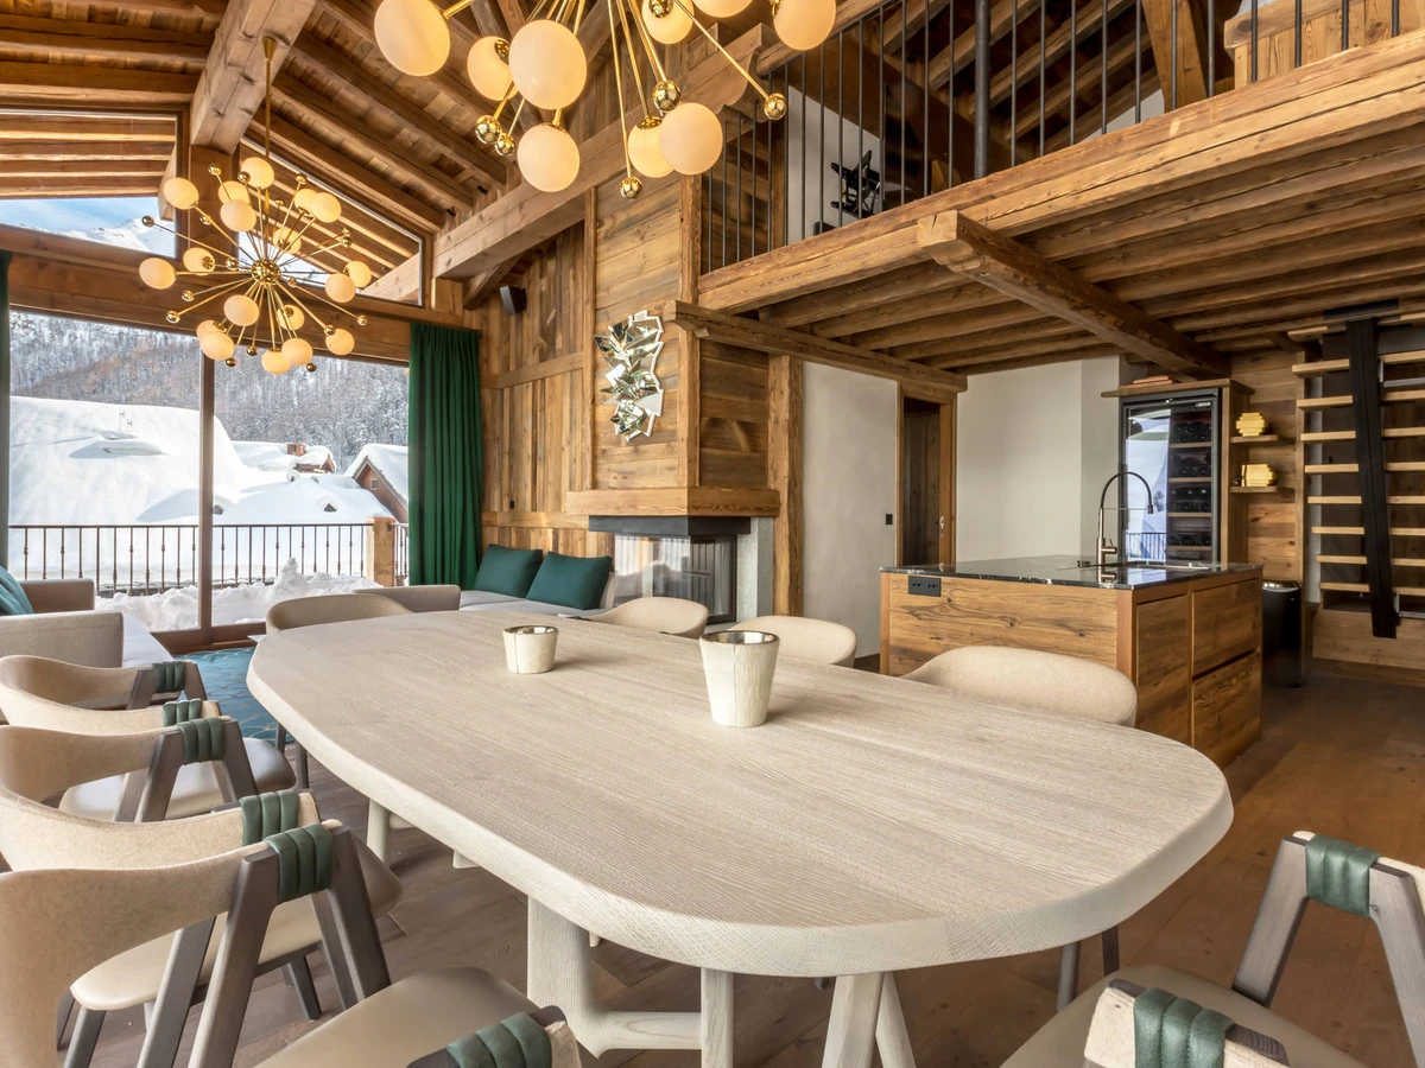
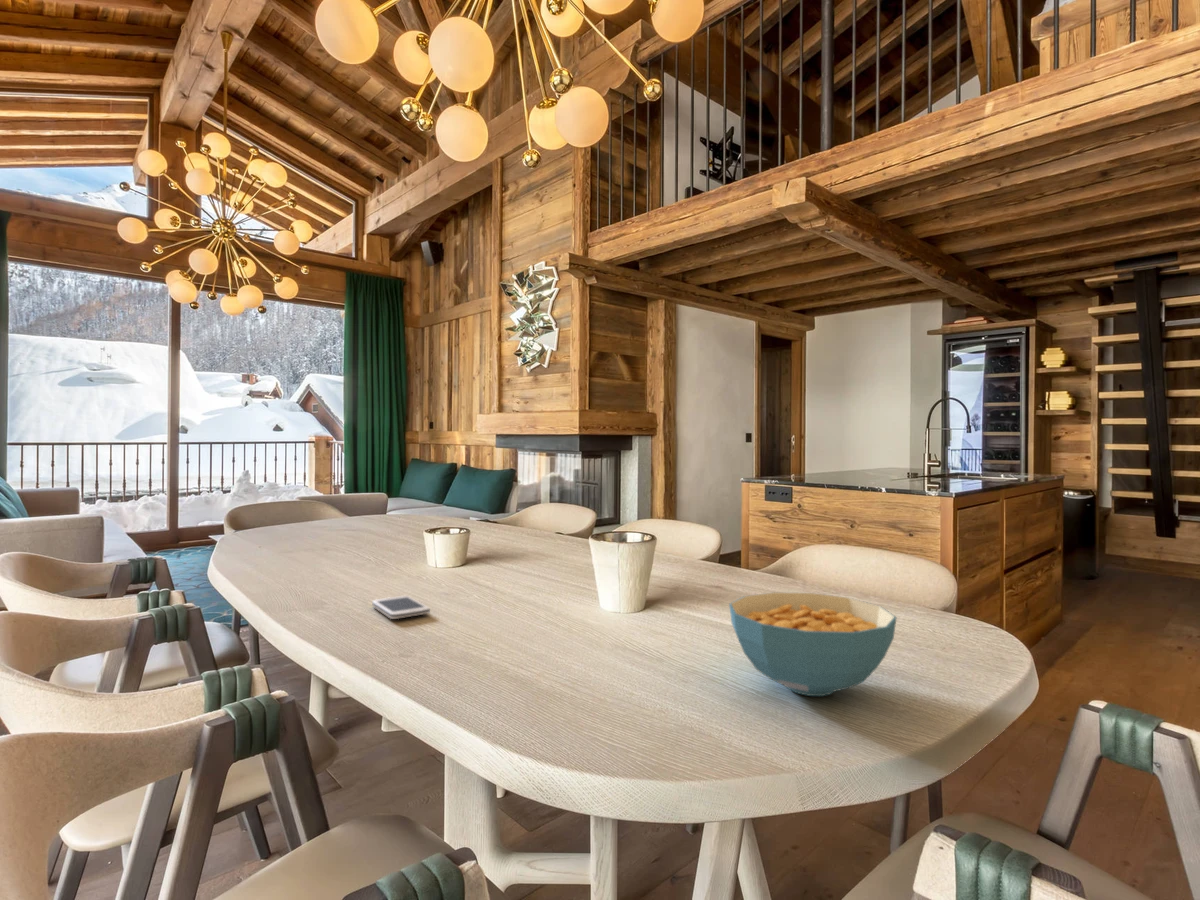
+ smartphone [371,595,431,620]
+ cereal bowl [728,591,898,697]
